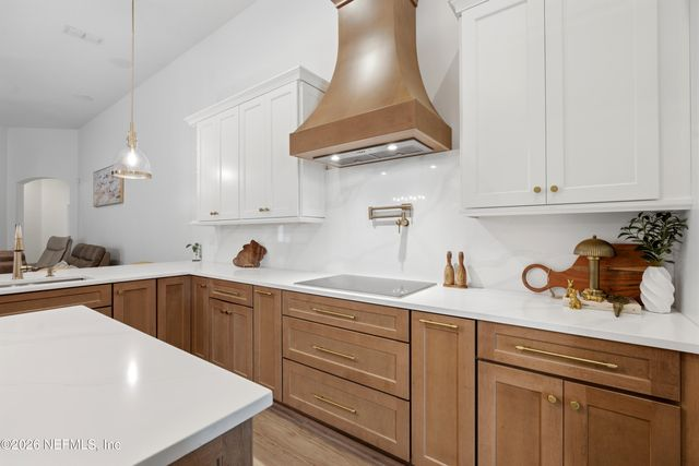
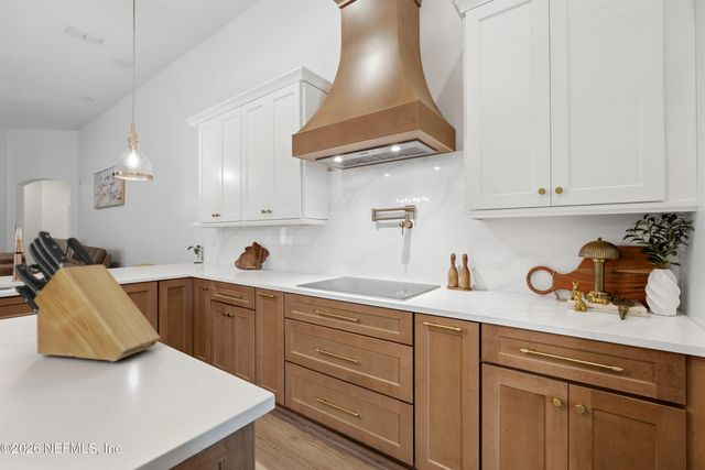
+ knife block [13,229,161,362]
